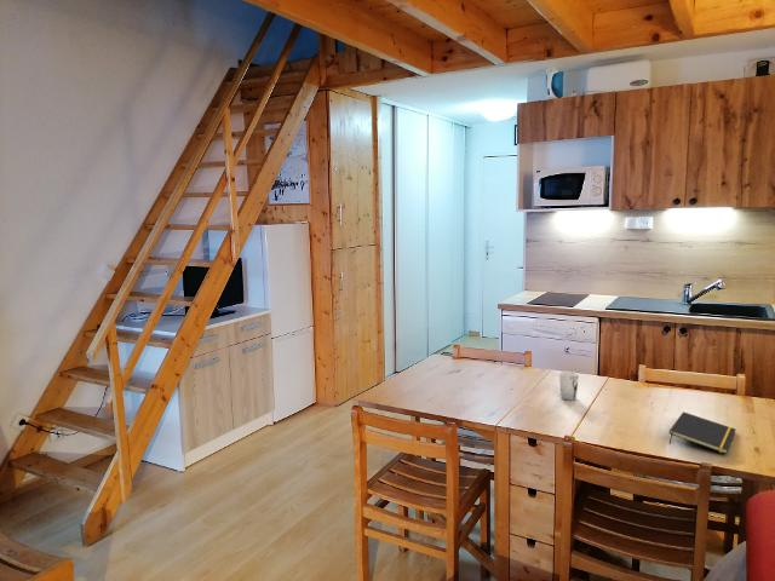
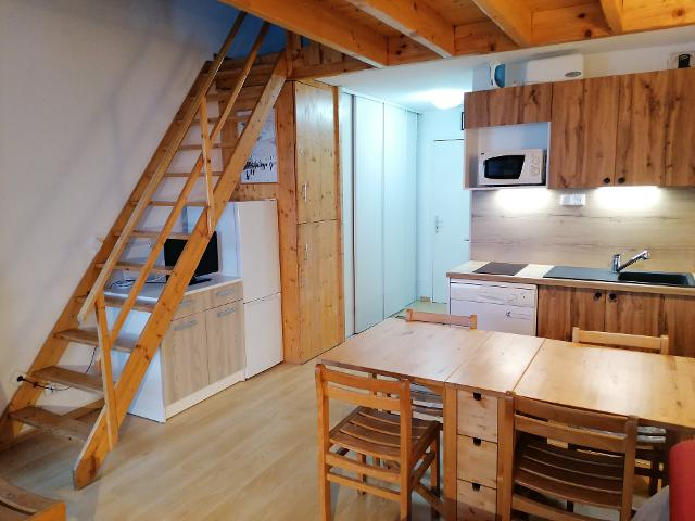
- notepad [667,410,736,455]
- cup [558,370,580,402]
